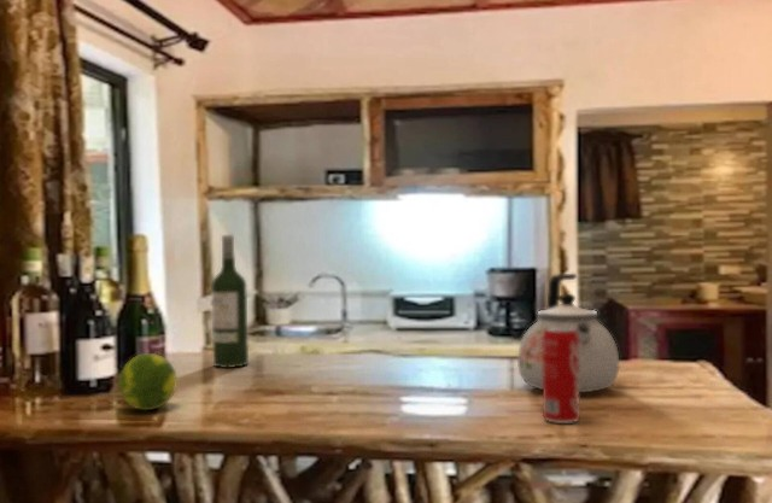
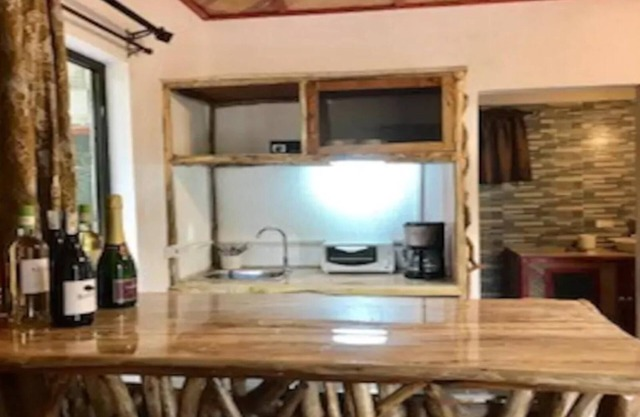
- wine bottle [210,234,250,369]
- beverage can [542,327,581,425]
- kettle [516,273,620,393]
- fruit [117,352,179,411]
